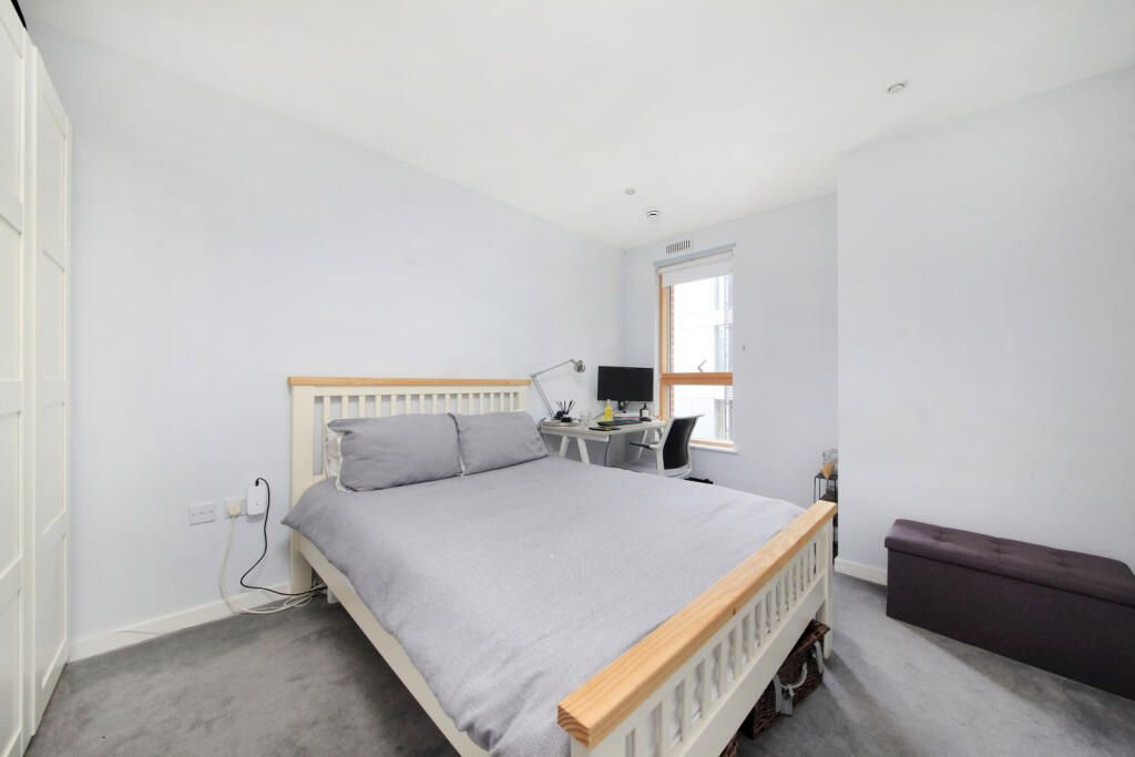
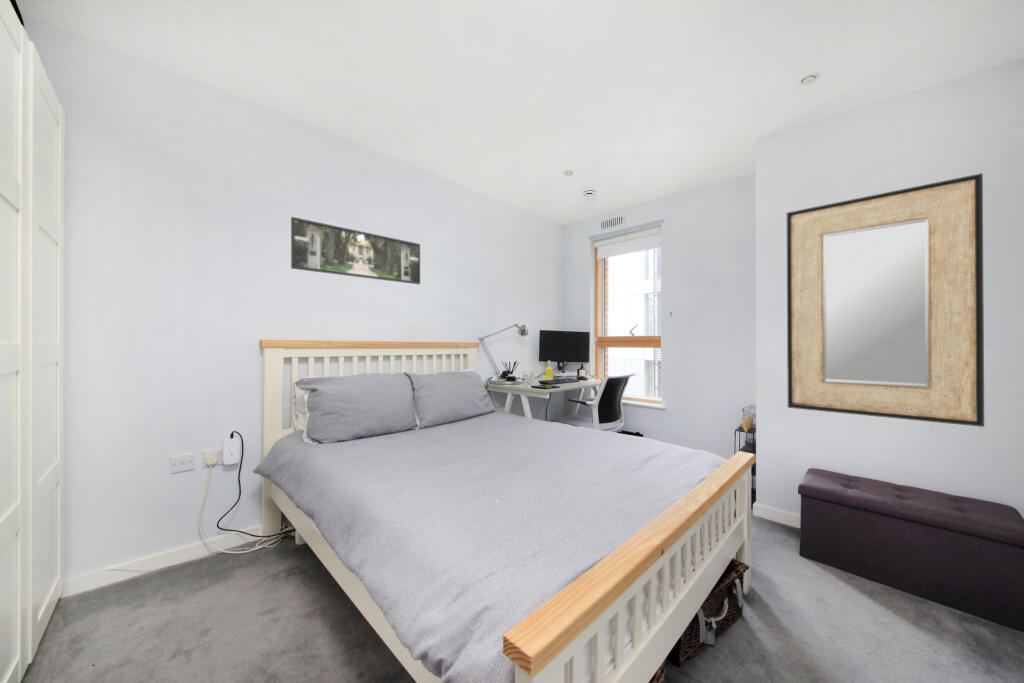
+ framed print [290,216,421,285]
+ home mirror [786,172,985,428]
